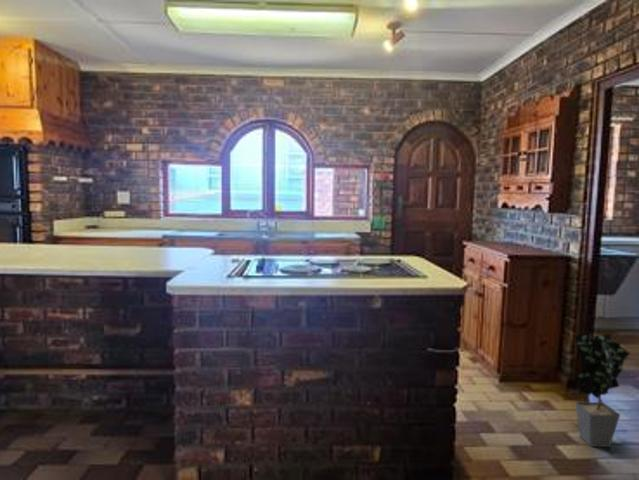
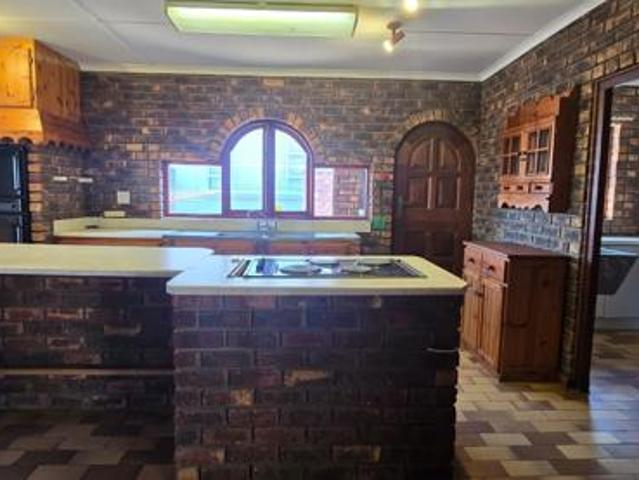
- potted plant [574,332,631,448]
